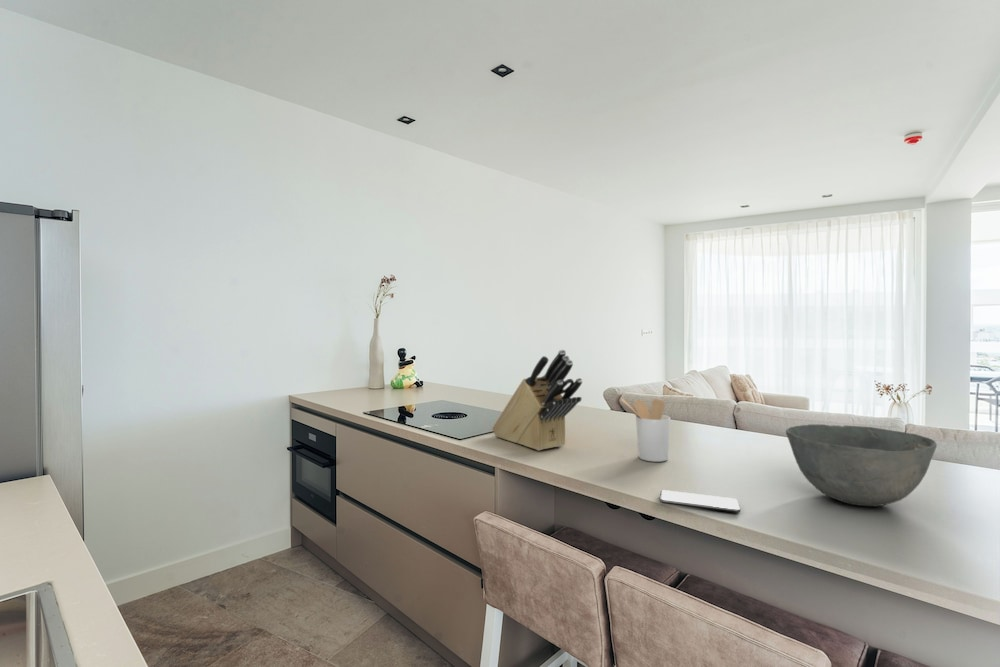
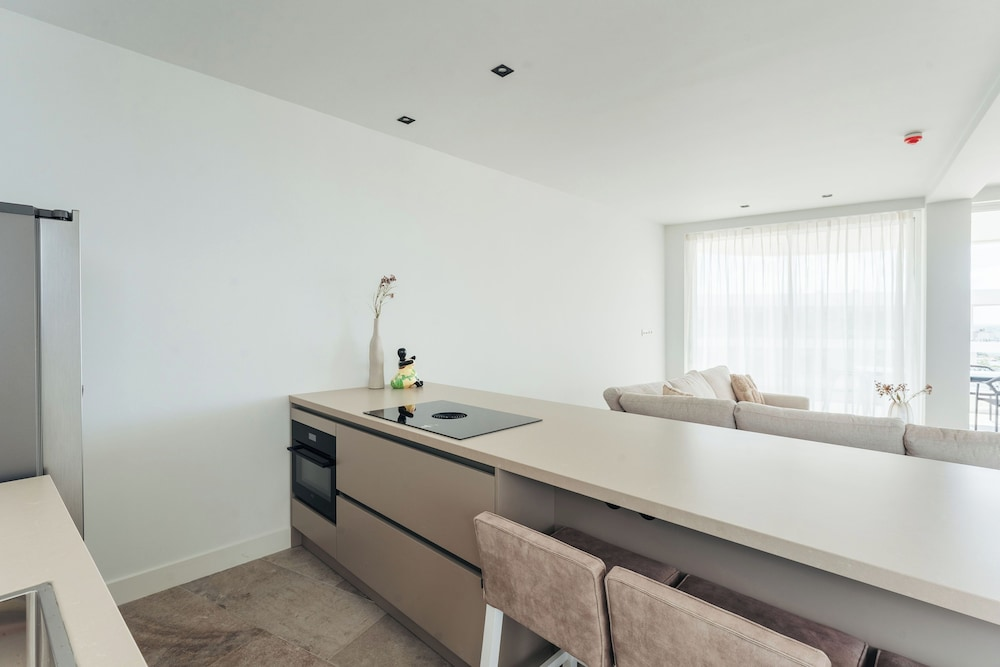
- bowl [785,423,938,507]
- knife block [491,349,583,452]
- smartphone [659,489,741,514]
- utensil holder [620,397,671,463]
